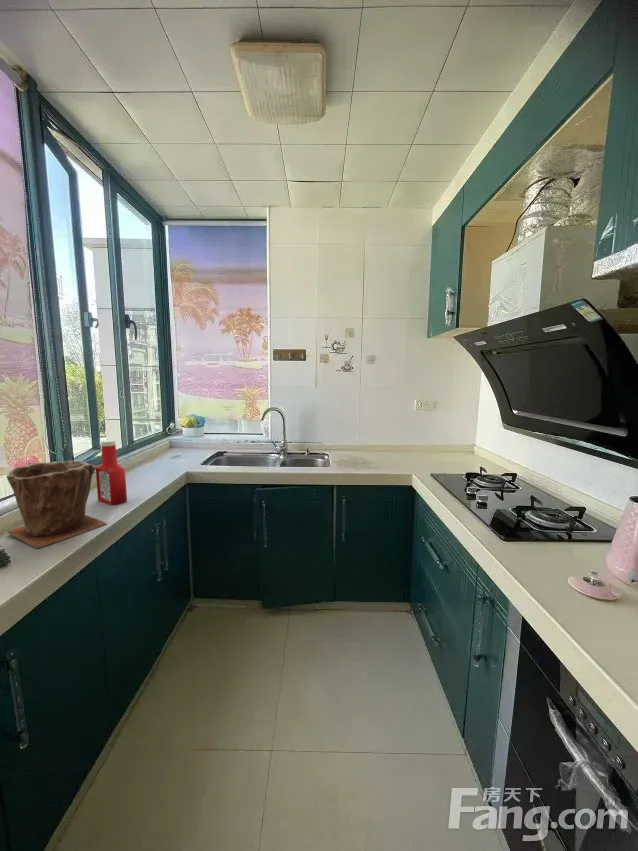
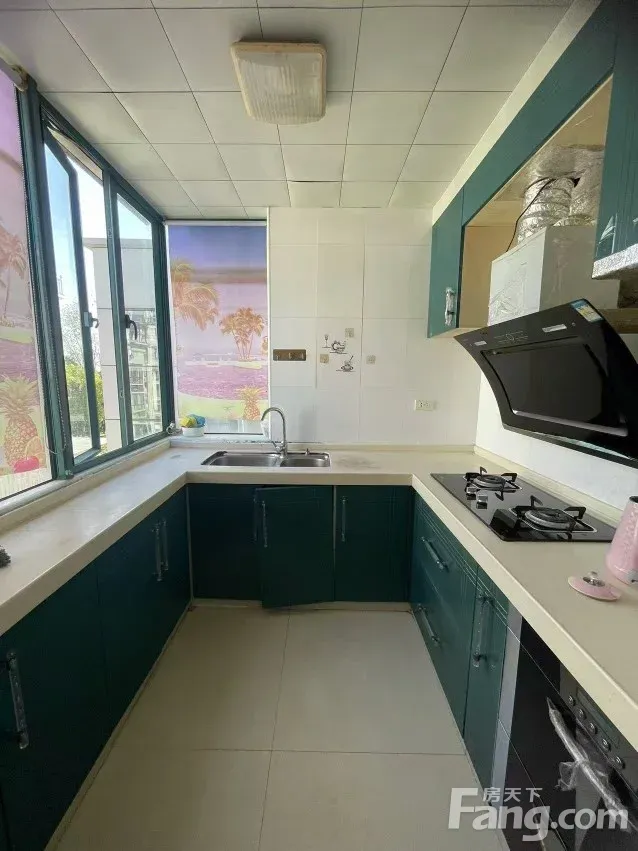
- plant pot [6,460,108,549]
- soap bottle [95,439,128,506]
